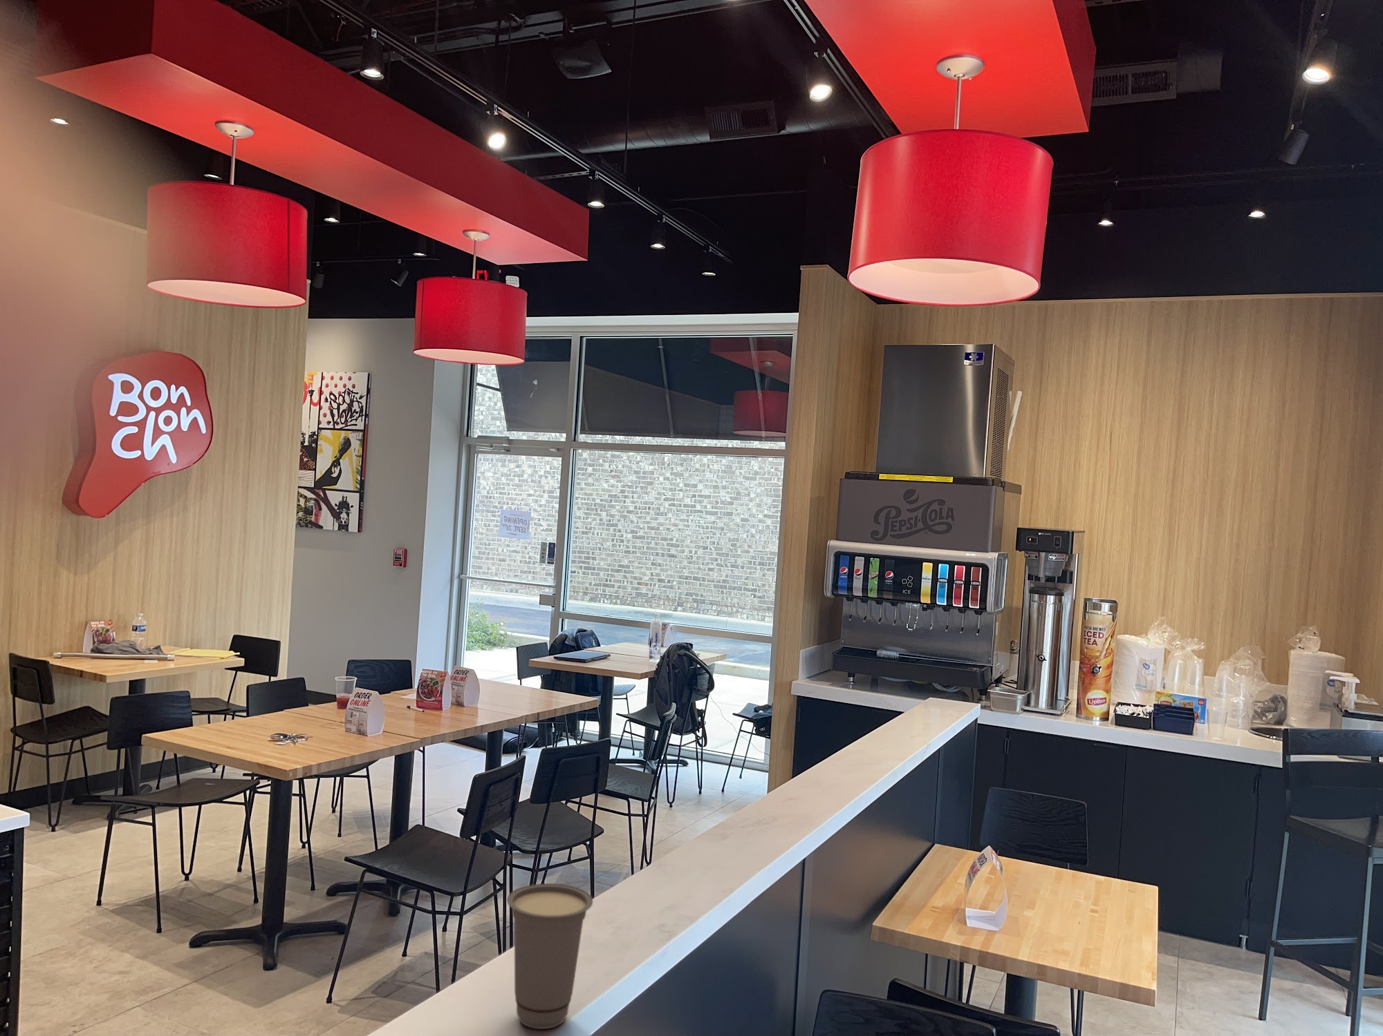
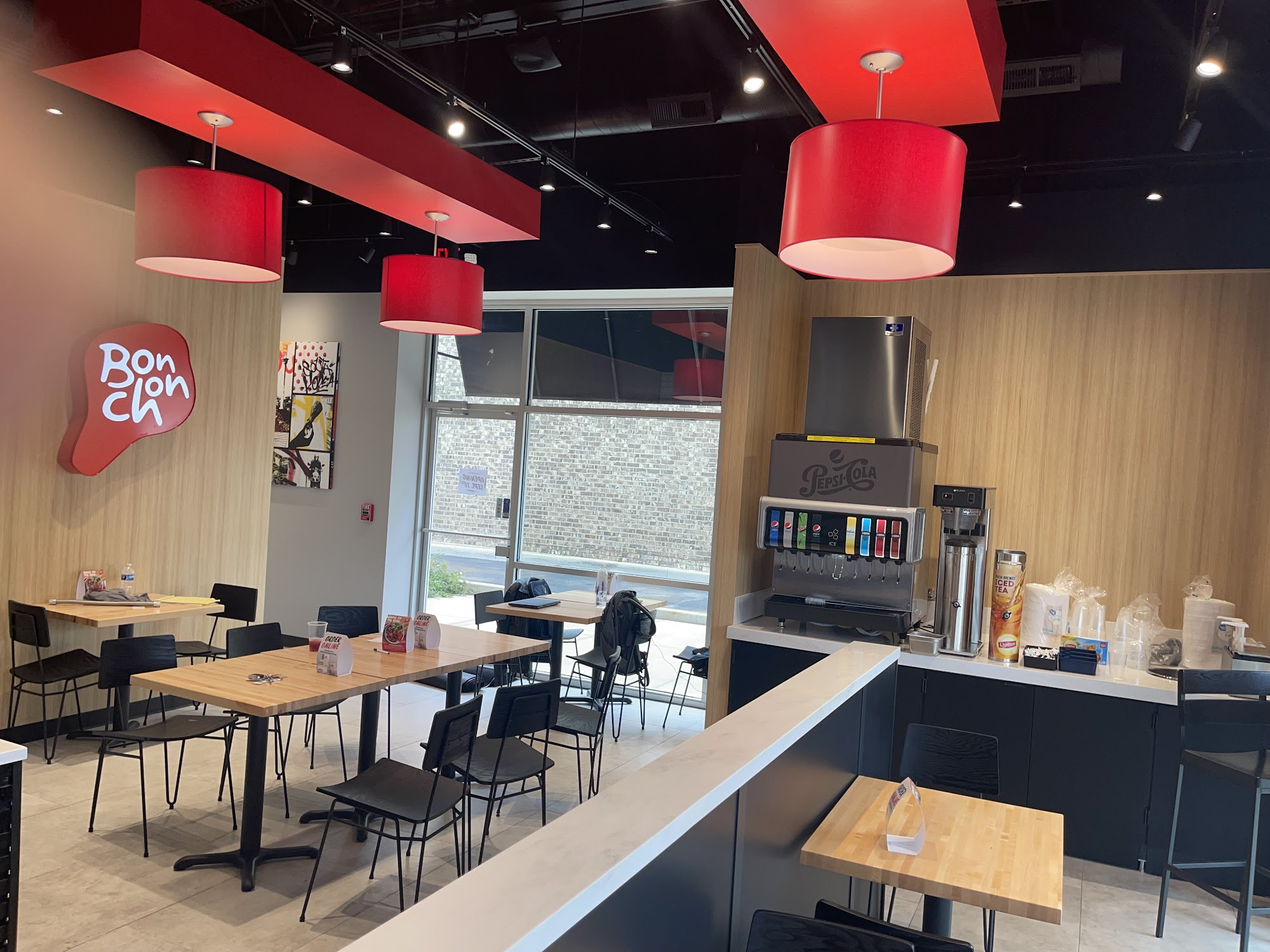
- cup [506,883,593,1029]
